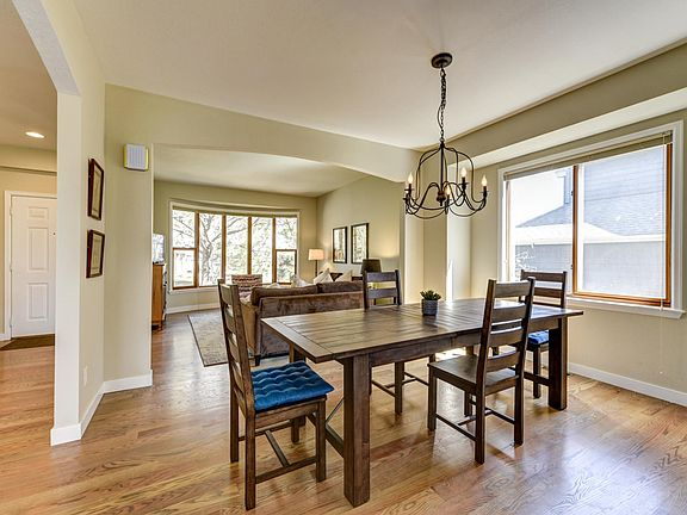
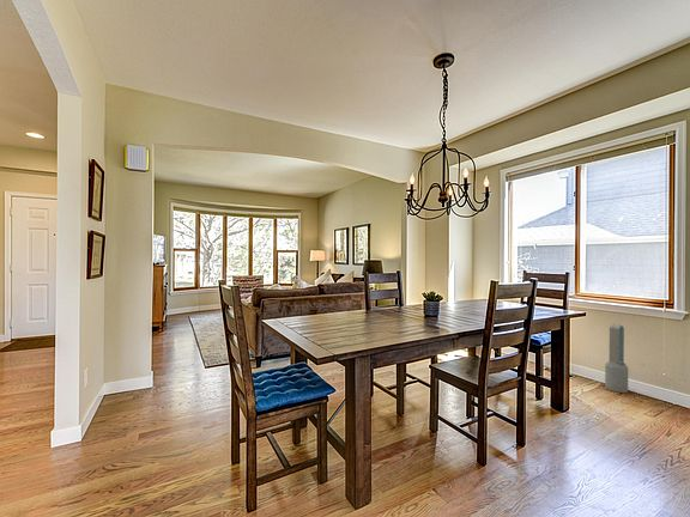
+ air purifier [604,323,629,394]
